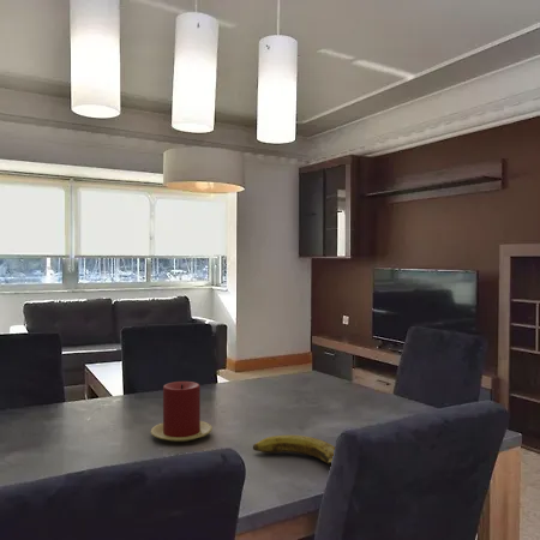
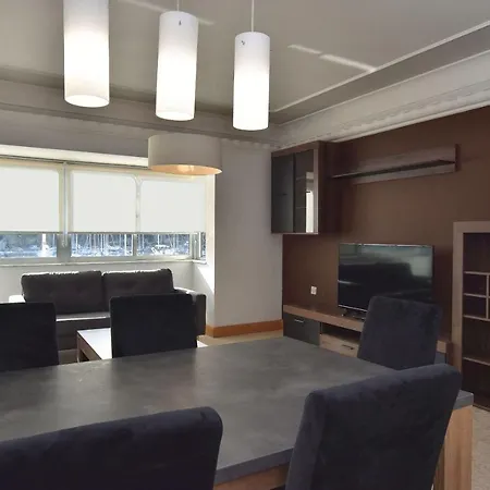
- candle [150,380,214,443]
- banana [252,434,336,467]
